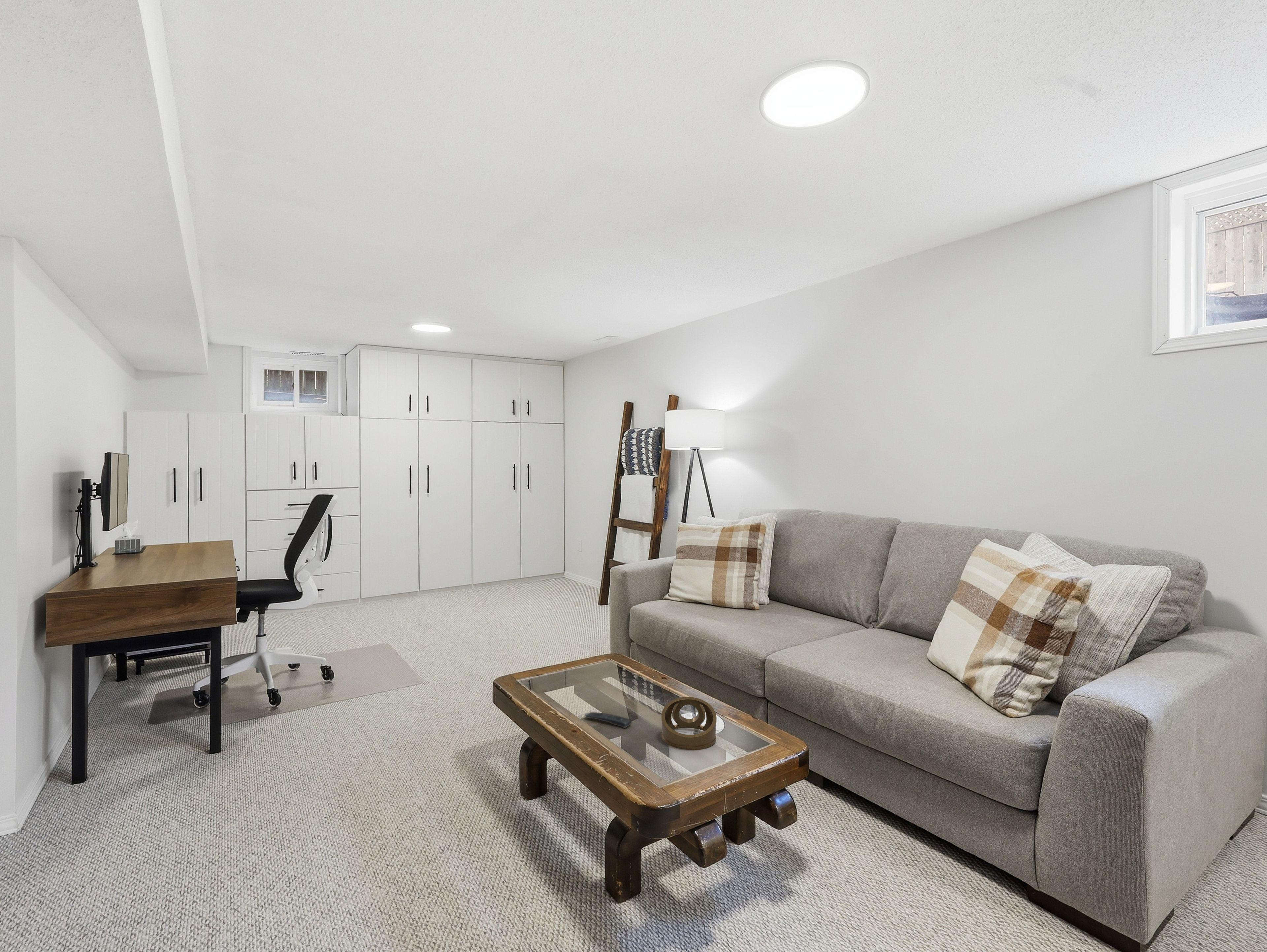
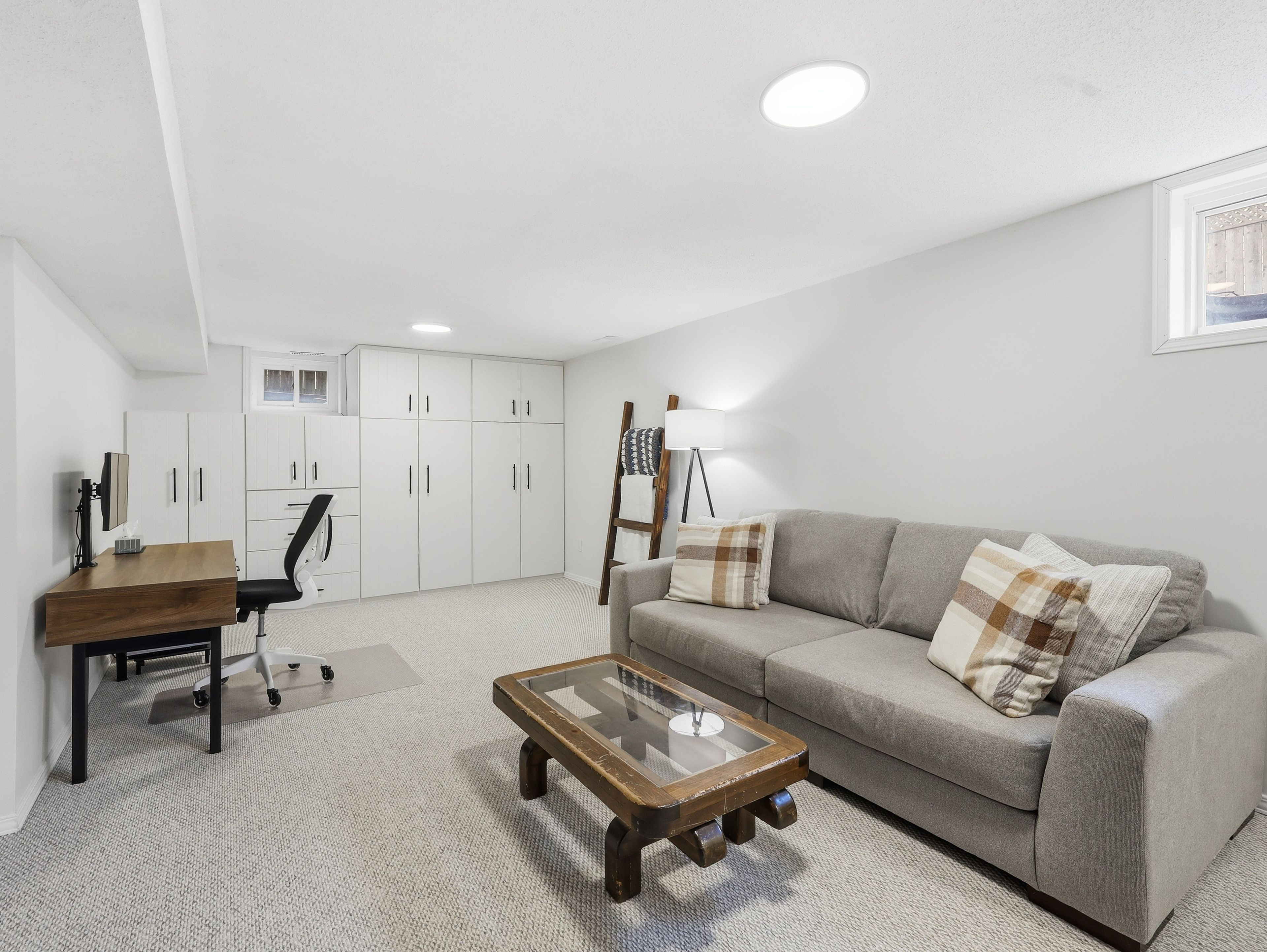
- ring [661,697,717,750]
- remote control [584,712,632,729]
